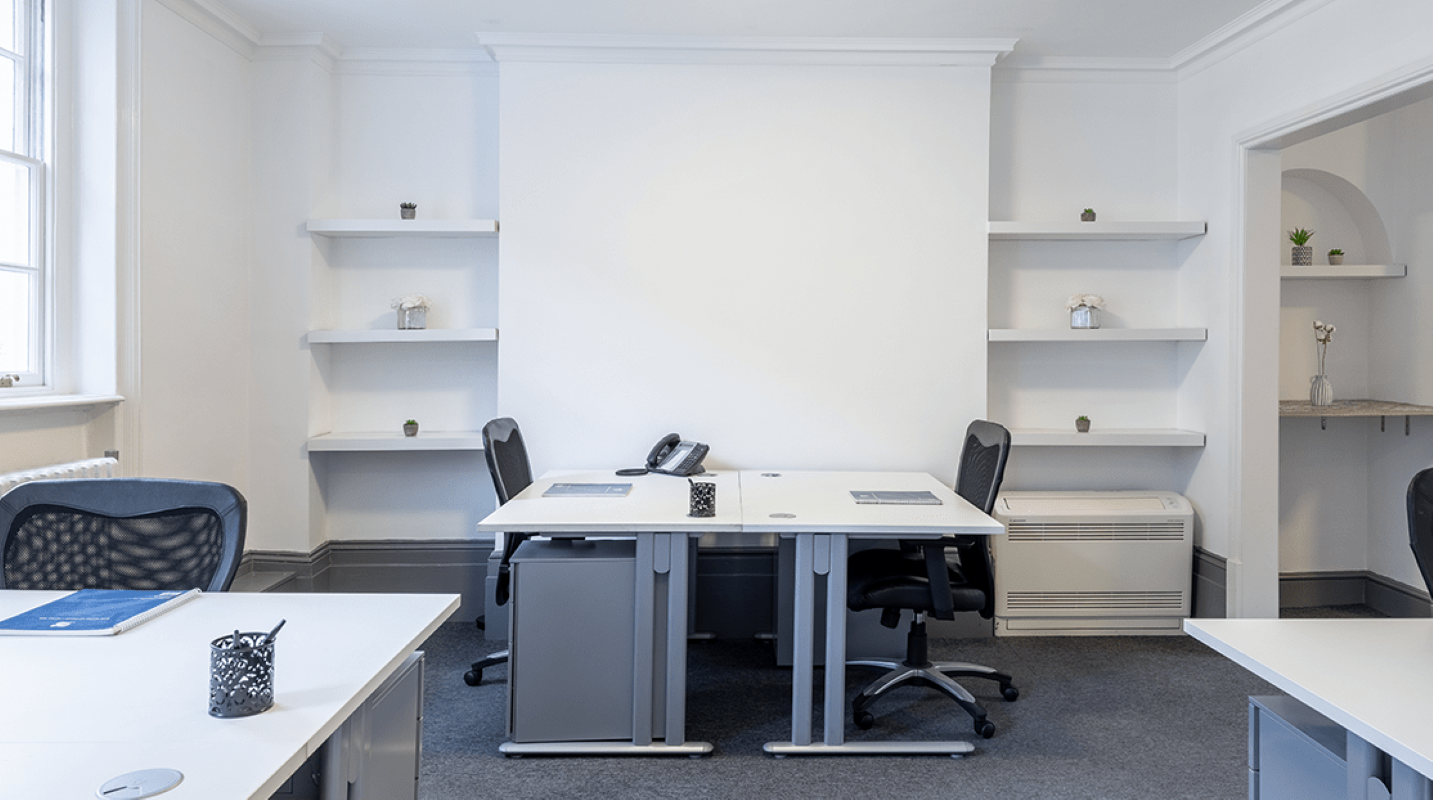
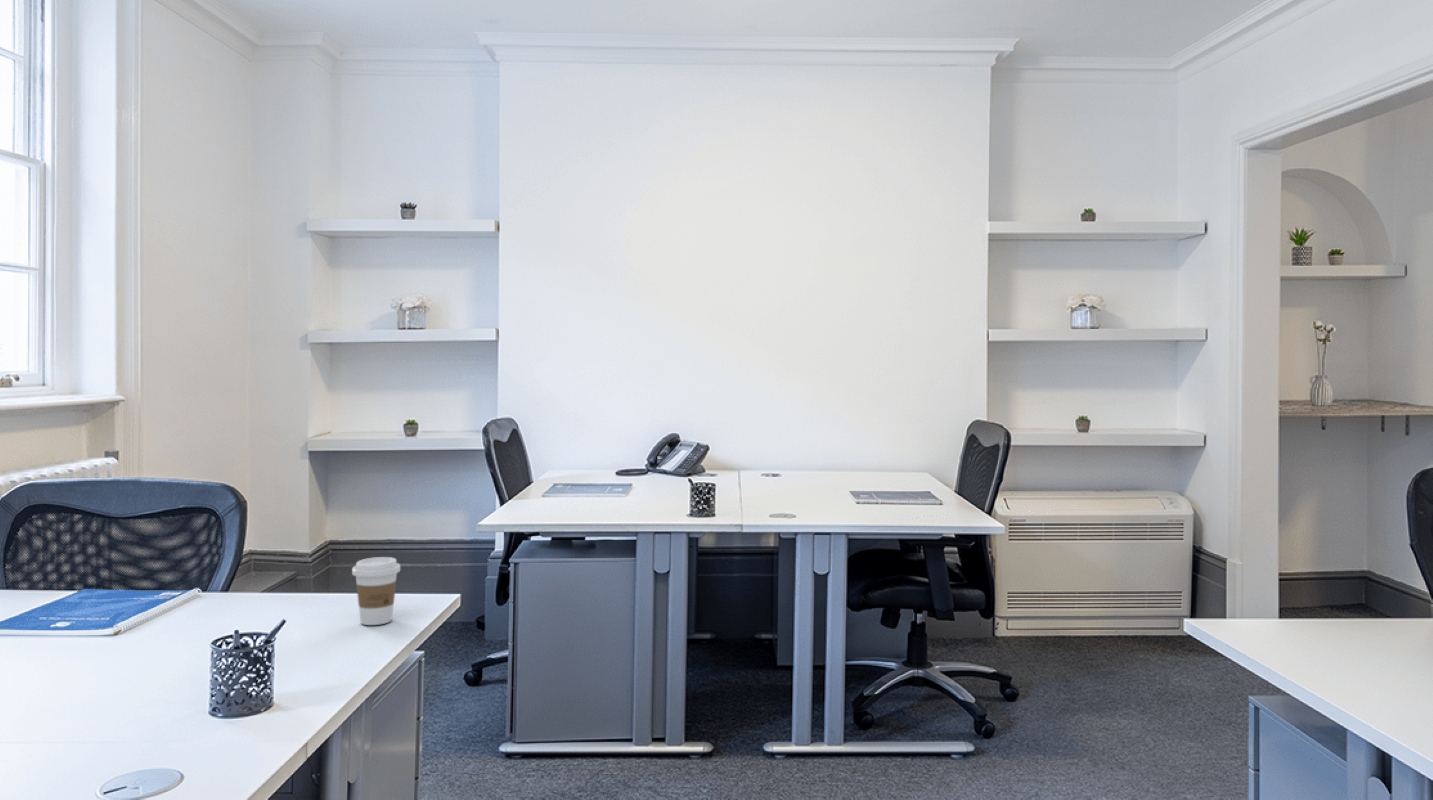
+ coffee cup [351,556,401,626]
